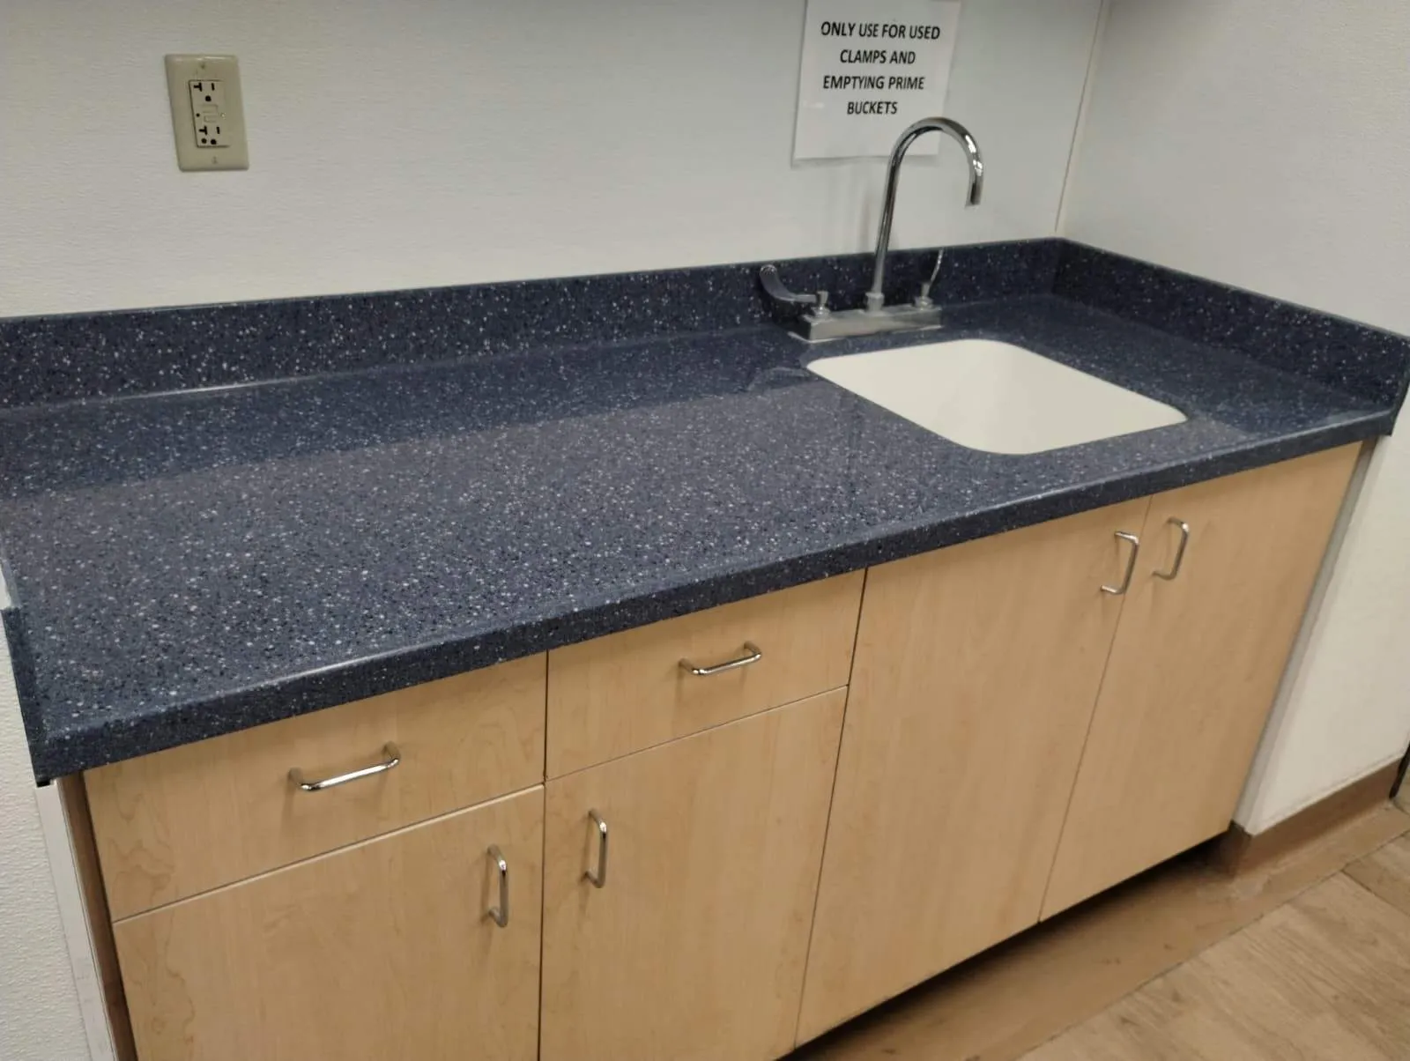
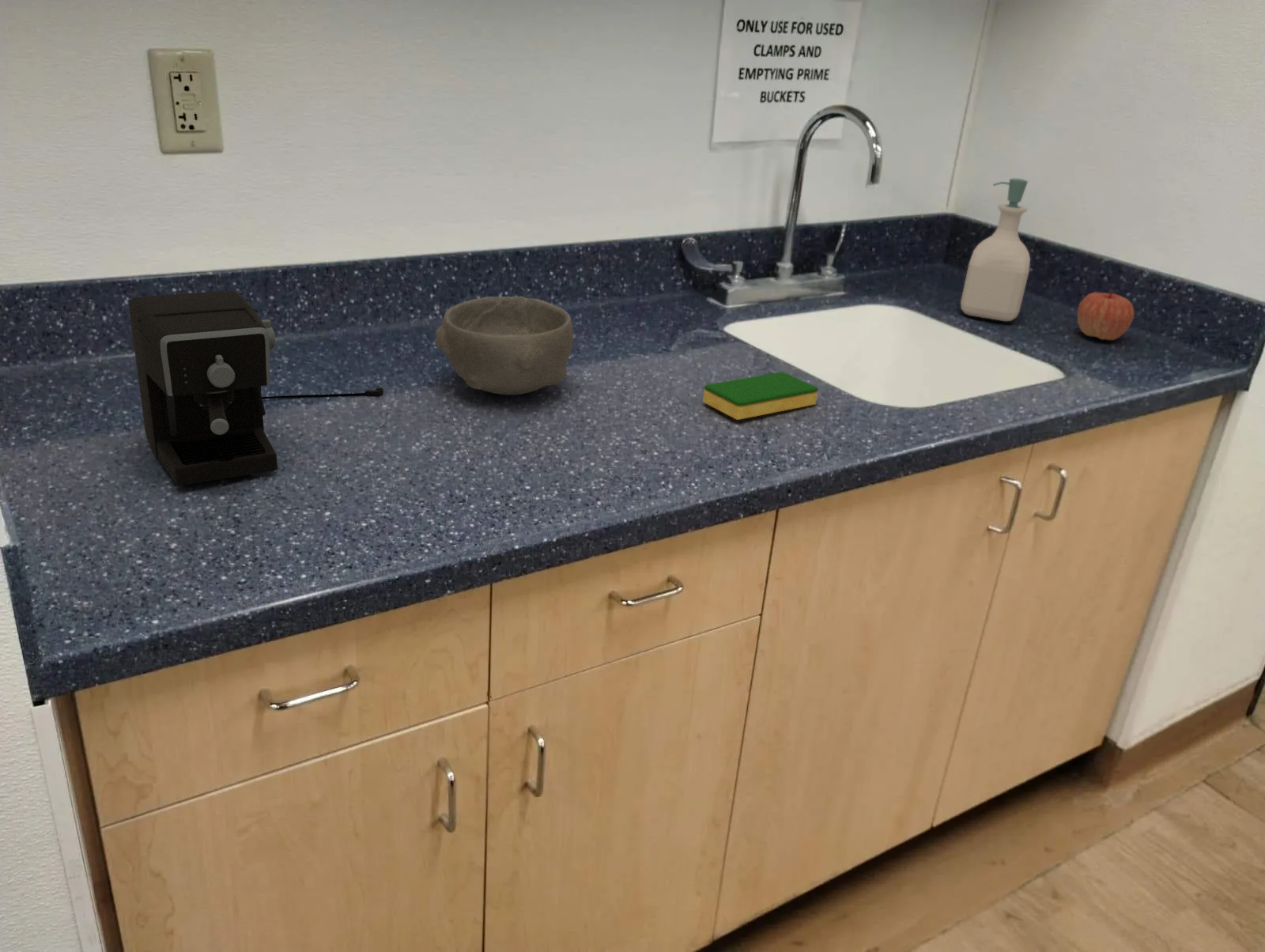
+ dish sponge [702,371,819,421]
+ soap bottle [960,178,1031,322]
+ coffee maker [128,289,384,486]
+ apple [1077,289,1135,341]
+ bowl [435,296,574,396]
